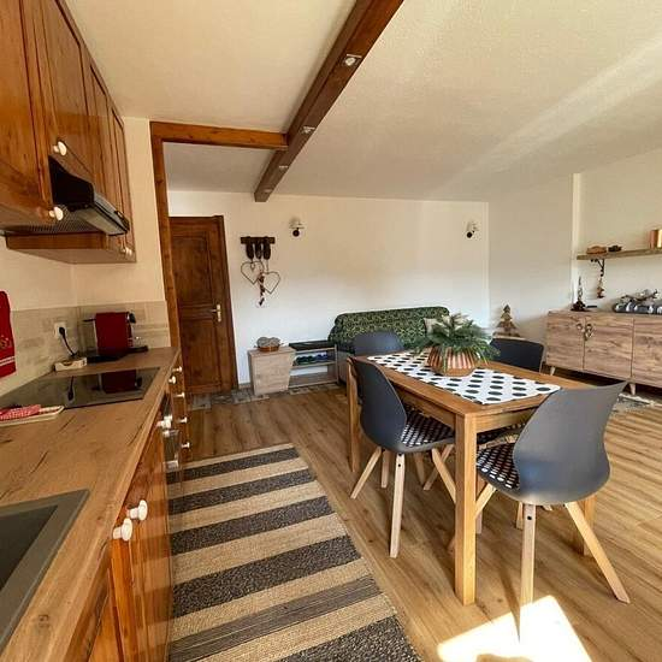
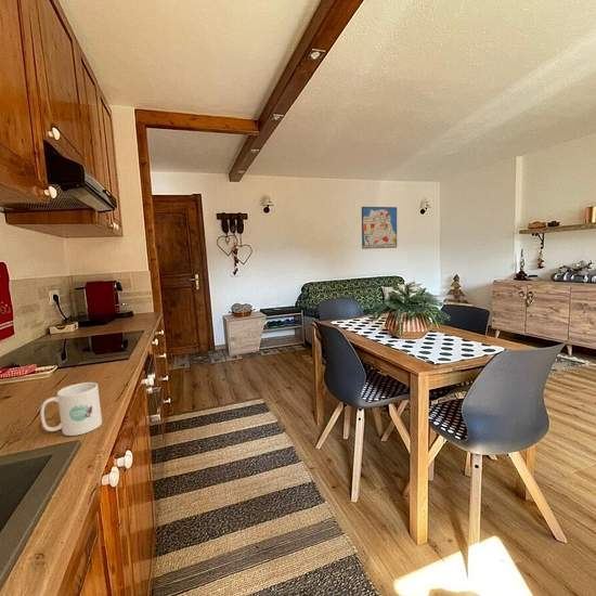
+ mug [39,381,103,437]
+ wall art [361,206,398,250]
